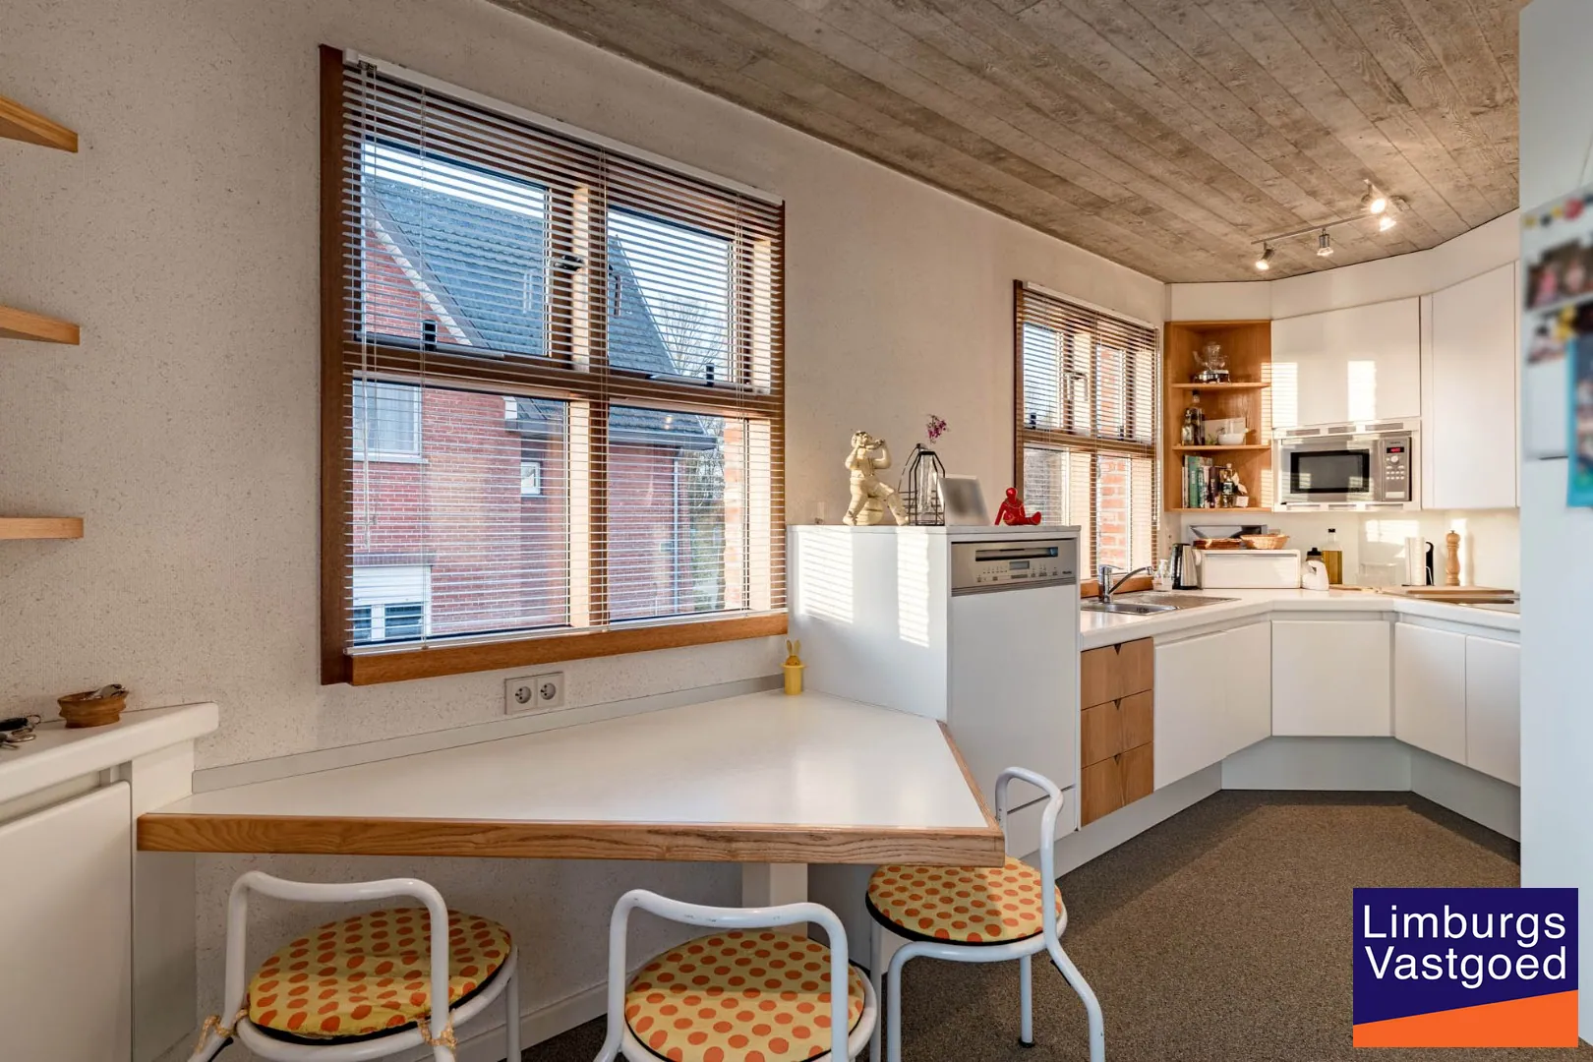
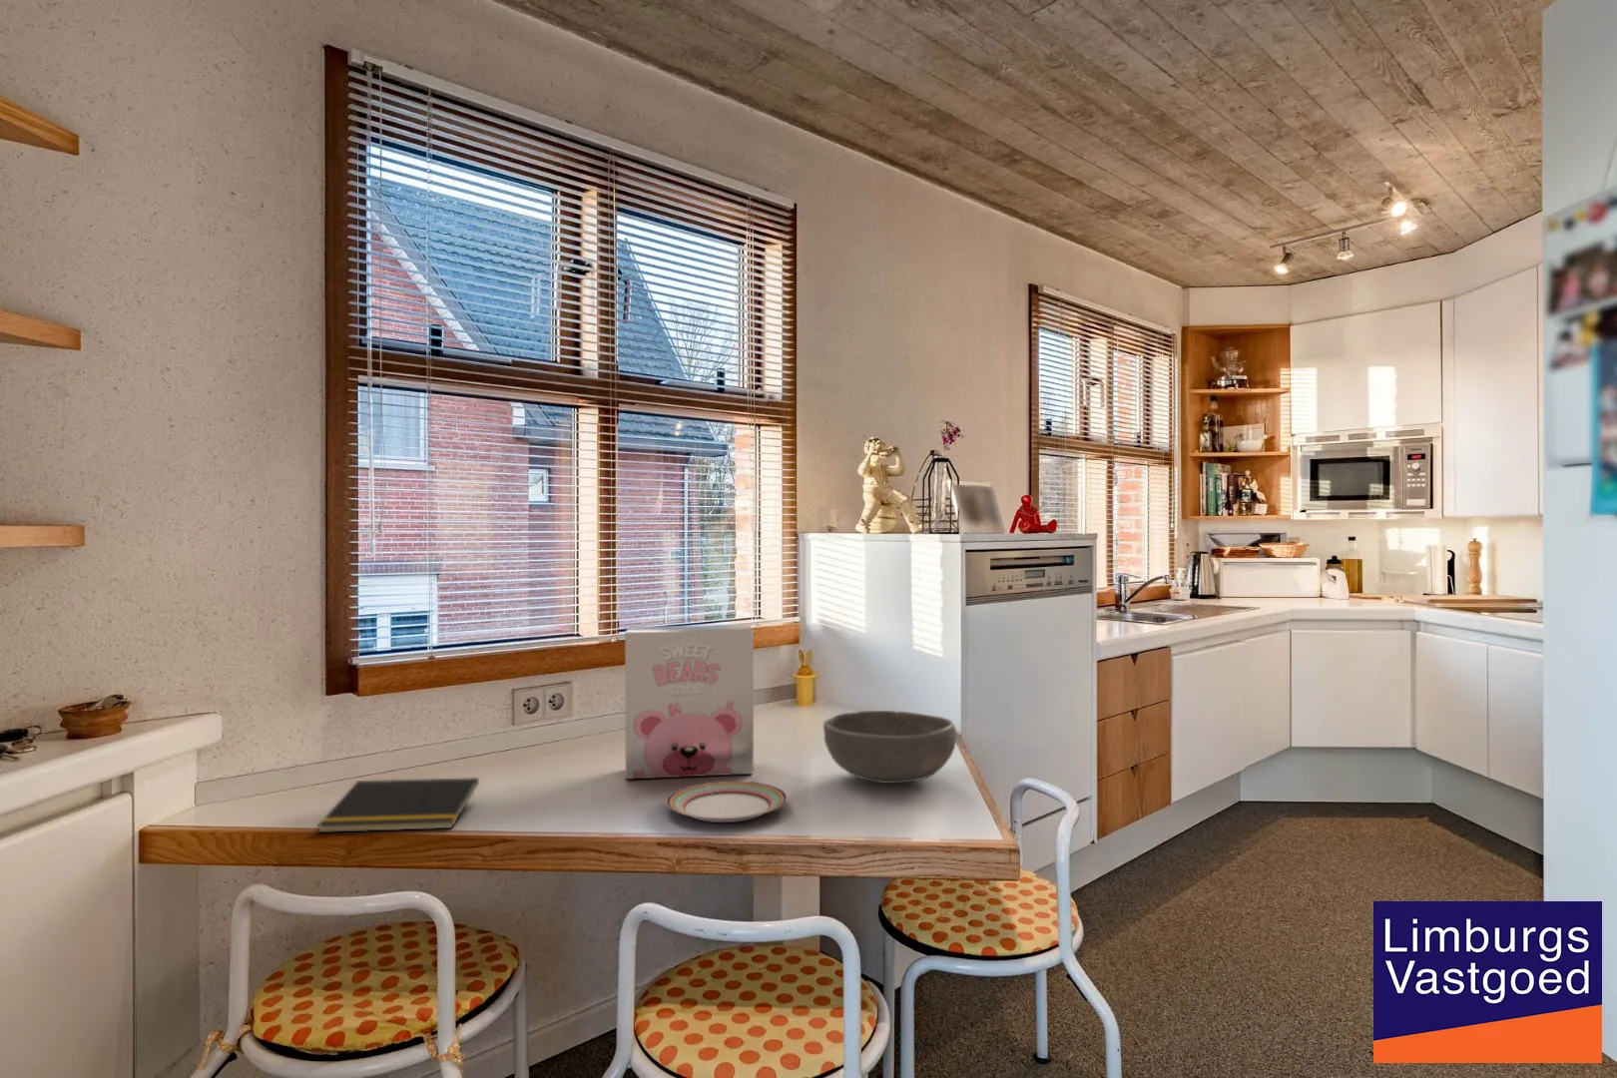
+ bowl [823,710,958,784]
+ cereal box [624,624,754,781]
+ plate [665,780,788,823]
+ notepad [316,776,480,834]
